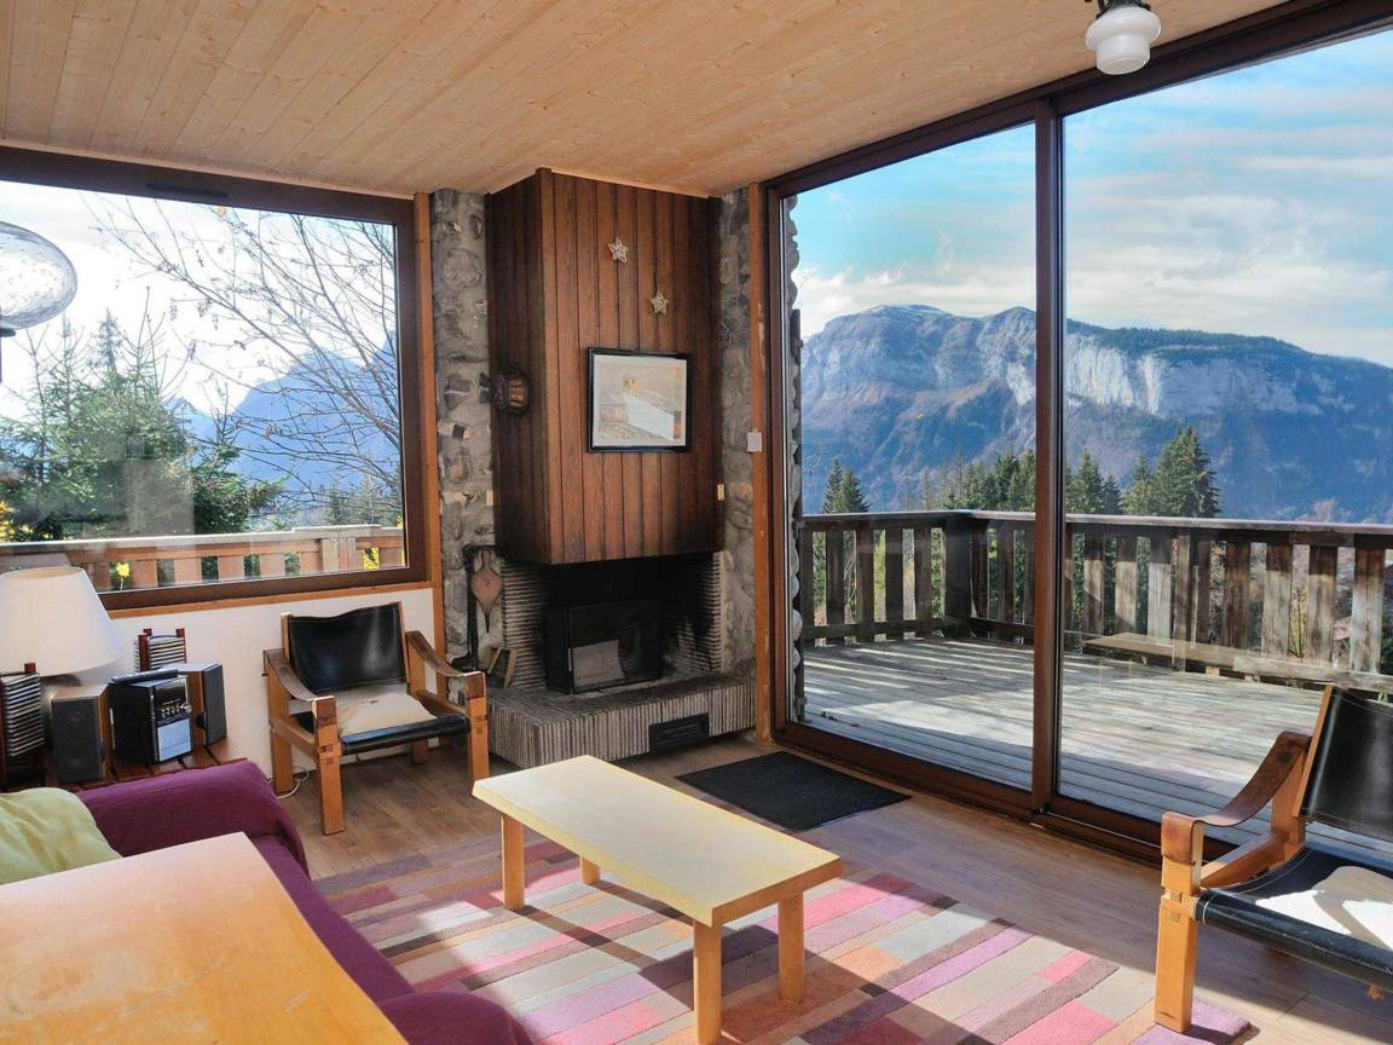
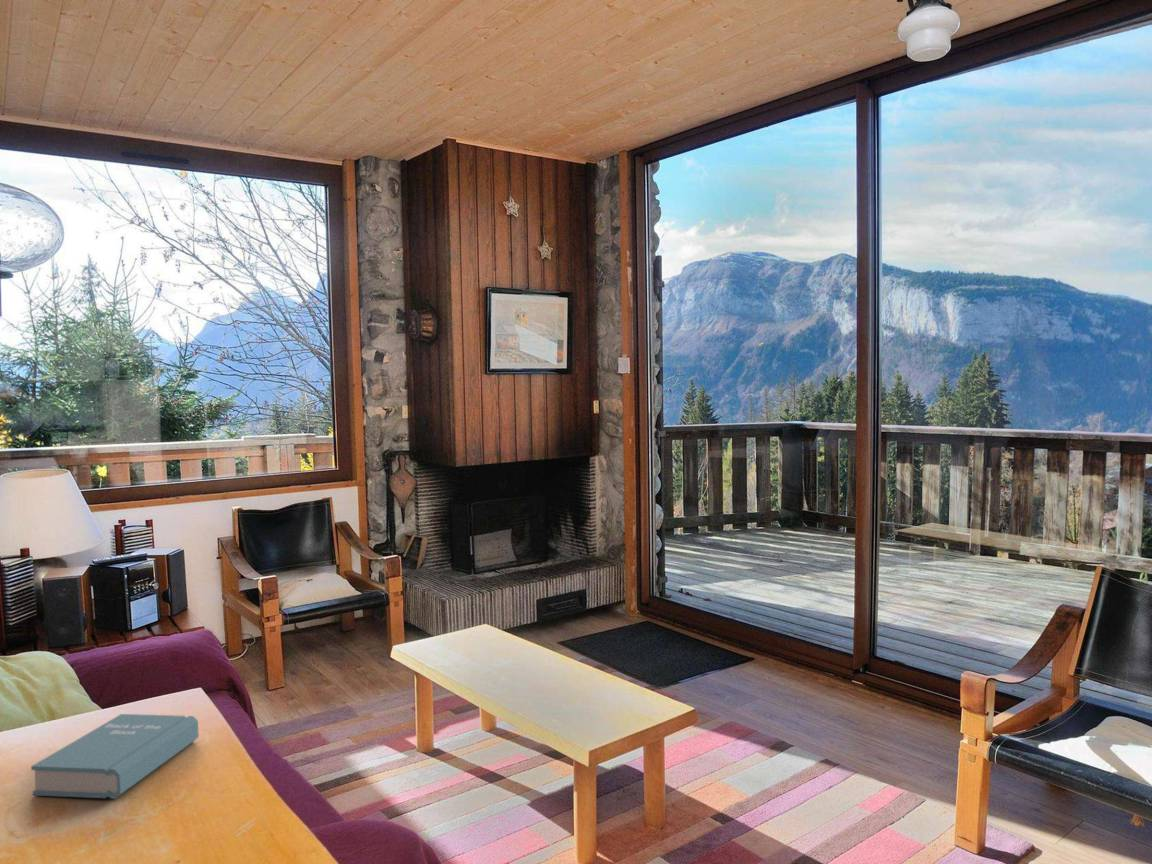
+ book [30,713,200,800]
